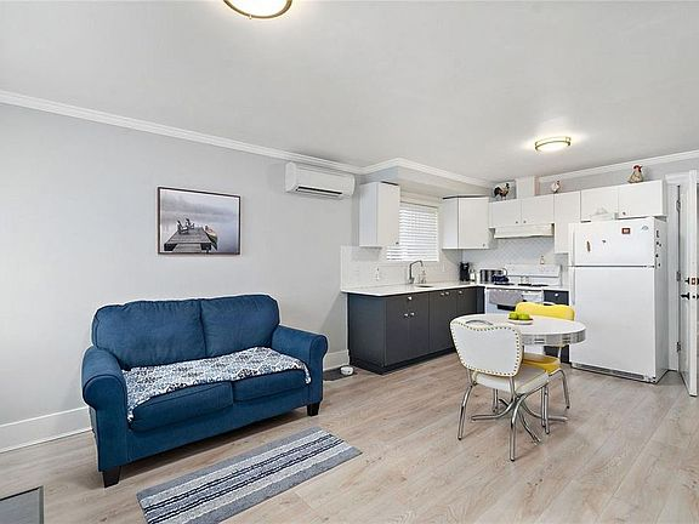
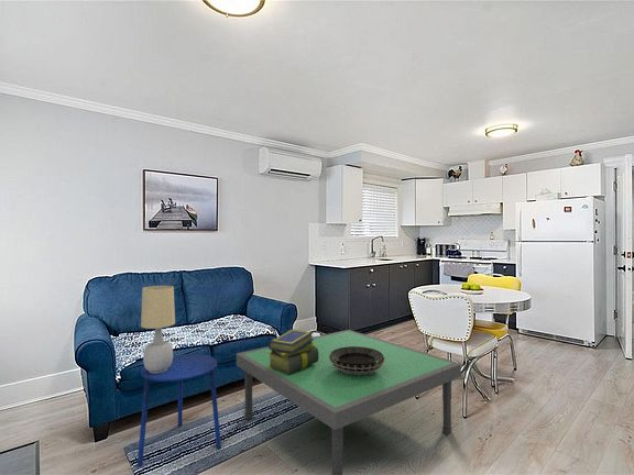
+ coffee table [236,329,462,475]
+ table lamp [140,285,176,374]
+ decorative bowl [329,346,385,375]
+ side table [136,353,222,467]
+ stack of books [267,329,318,375]
